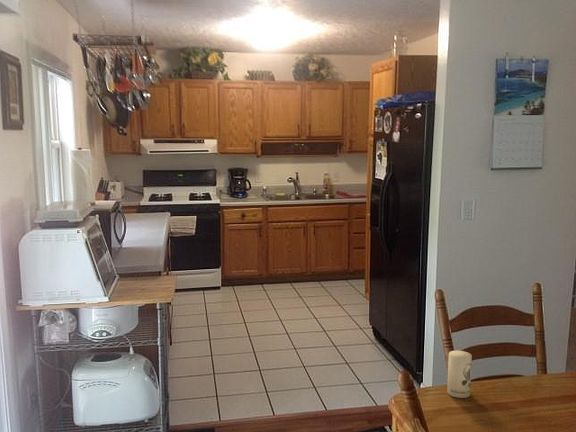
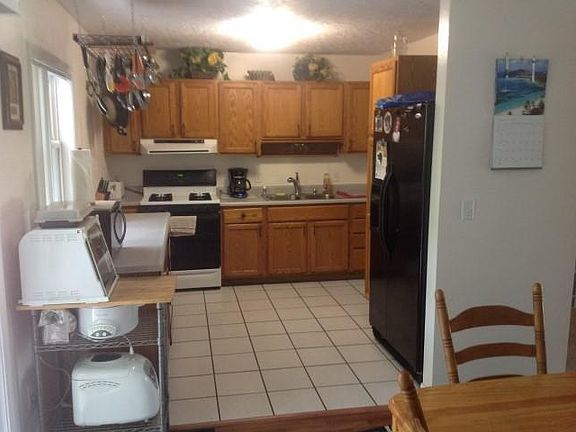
- candle [446,350,473,399]
